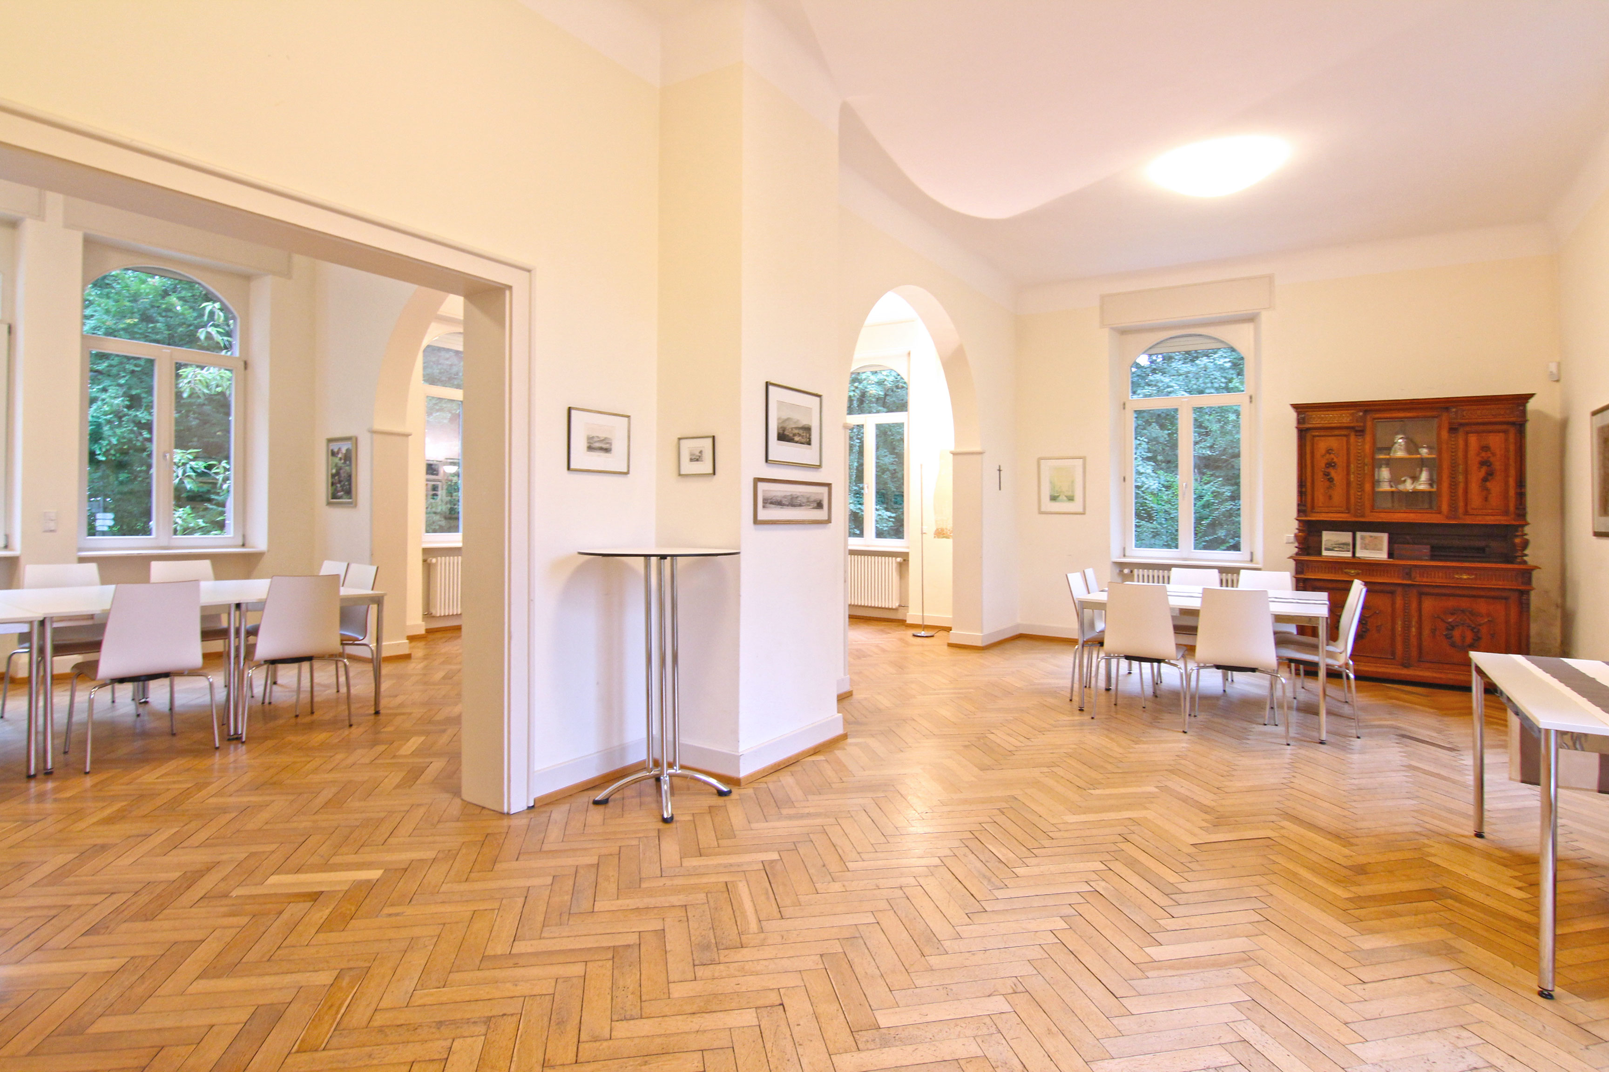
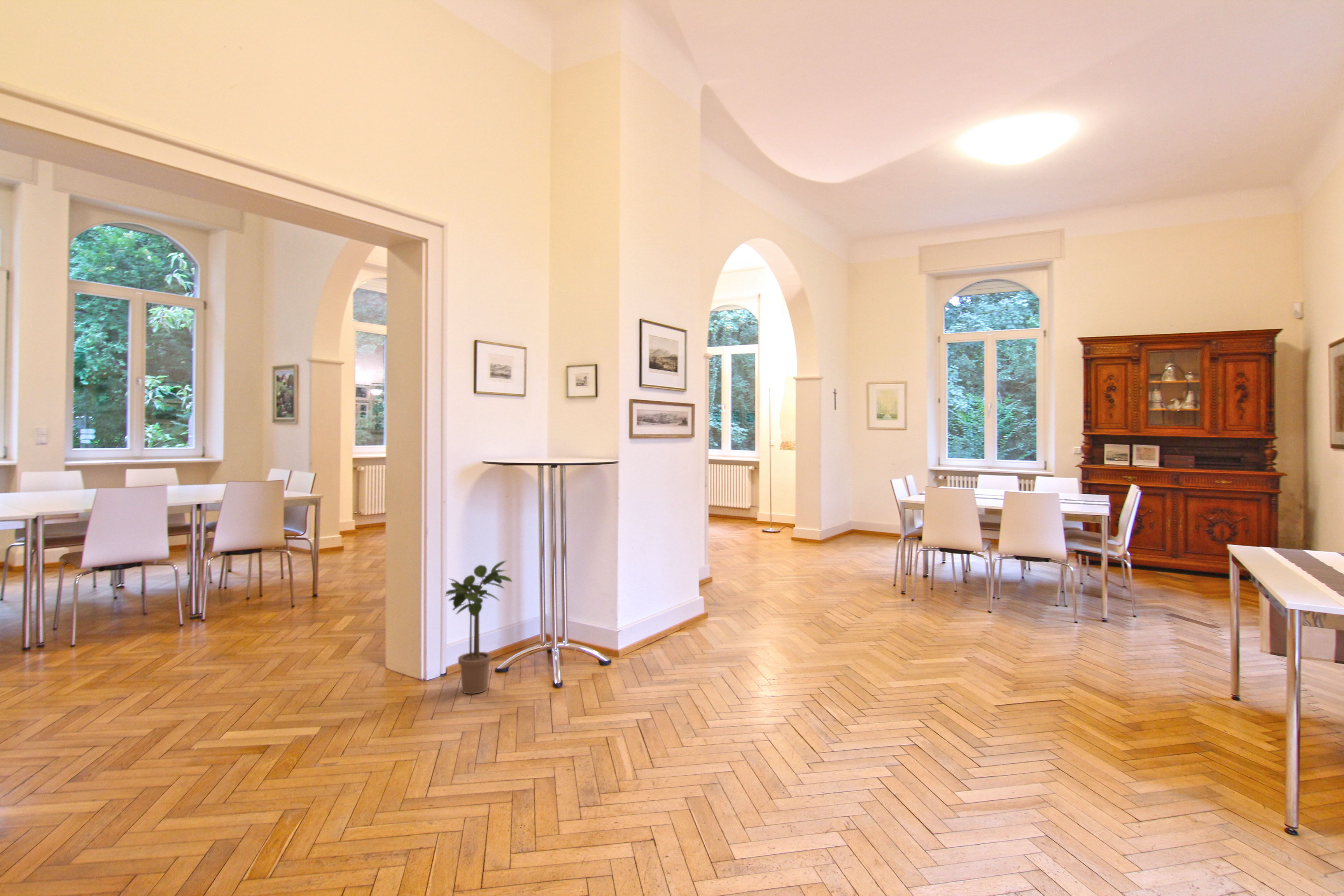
+ potted plant [444,560,513,694]
